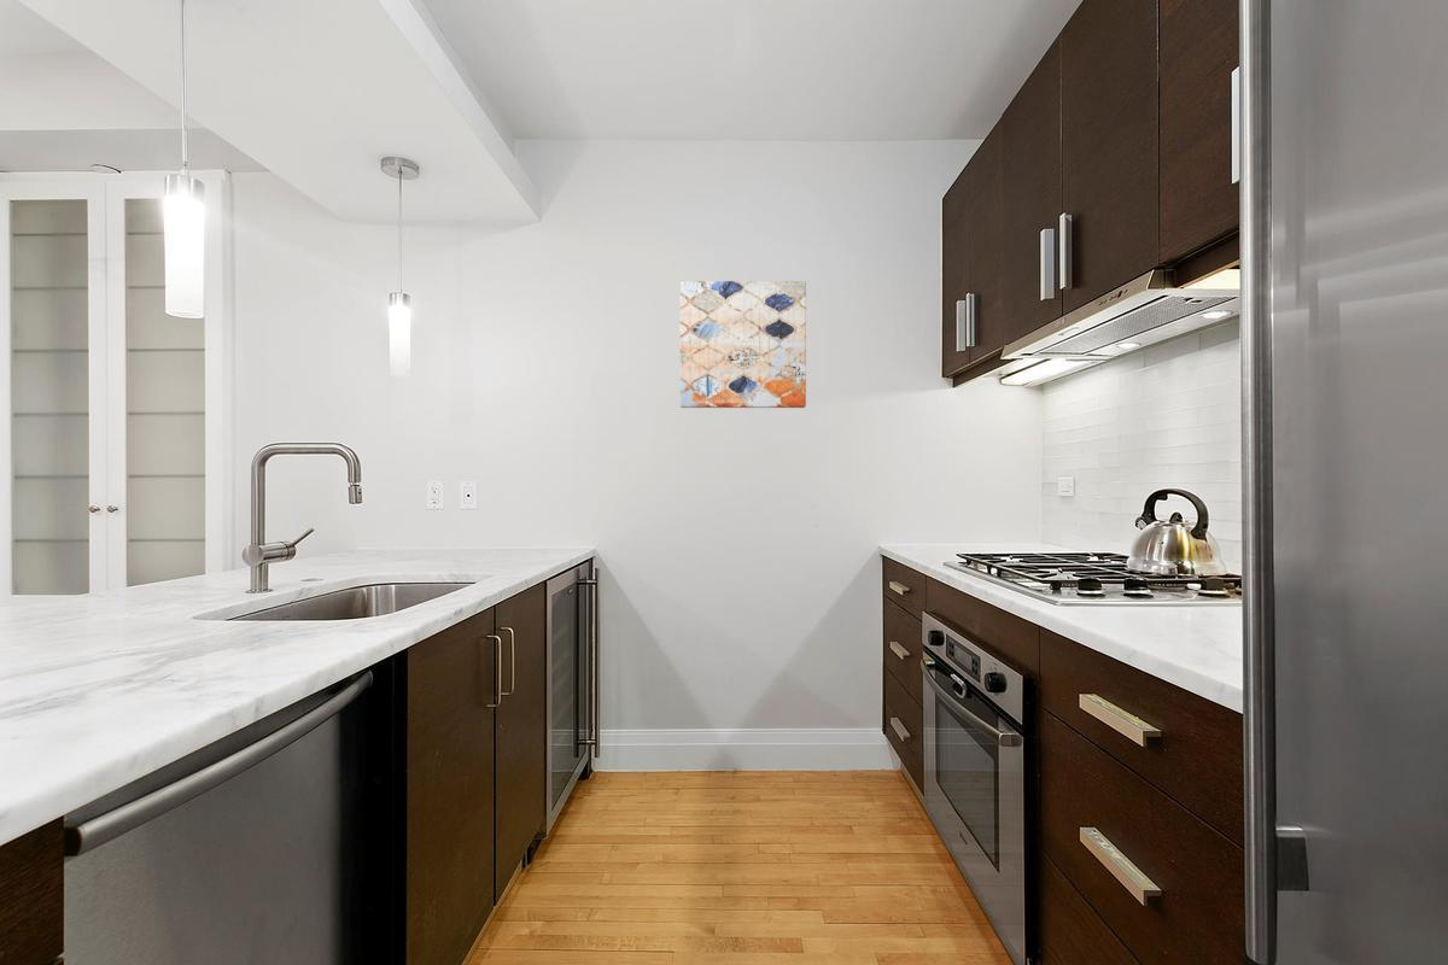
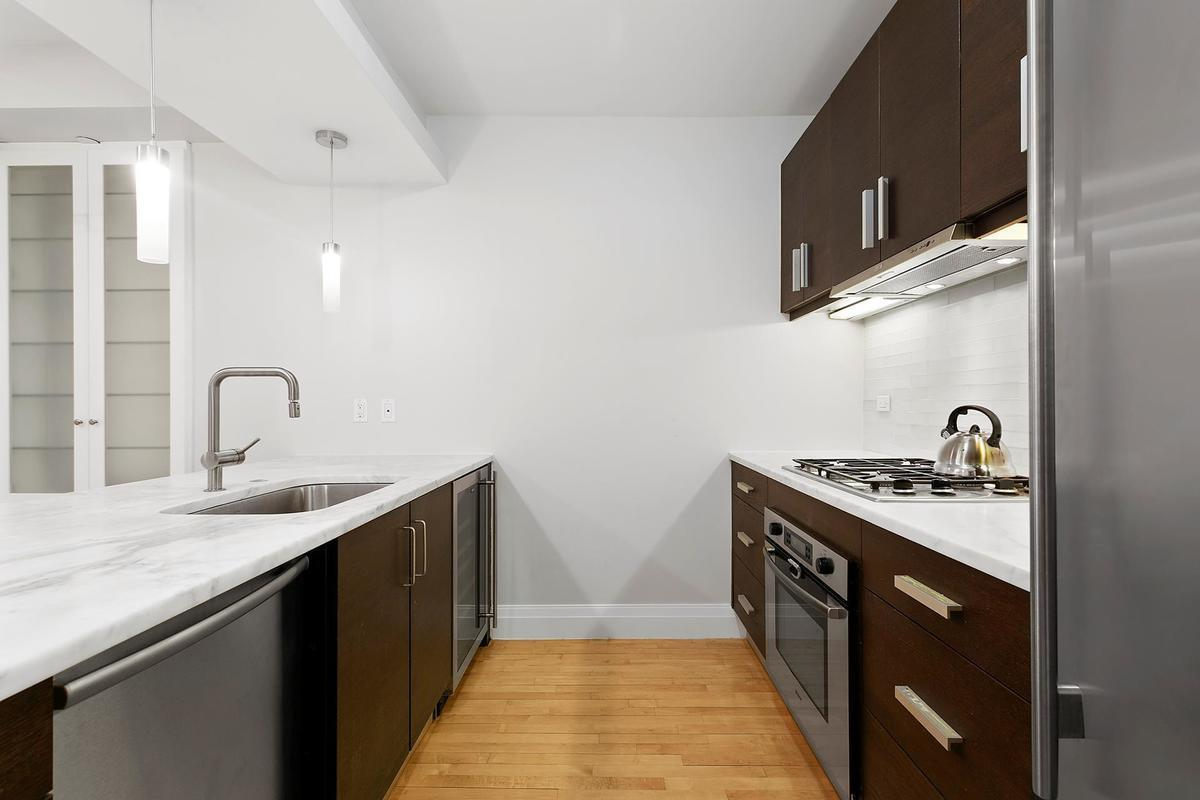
- wall art [679,280,807,409]
